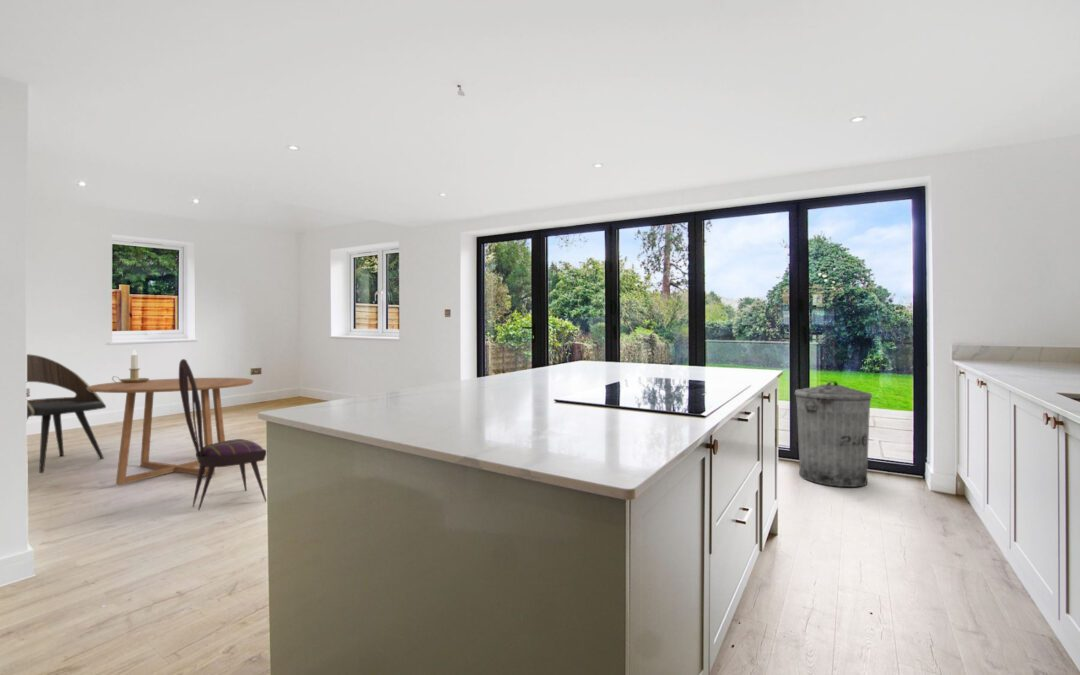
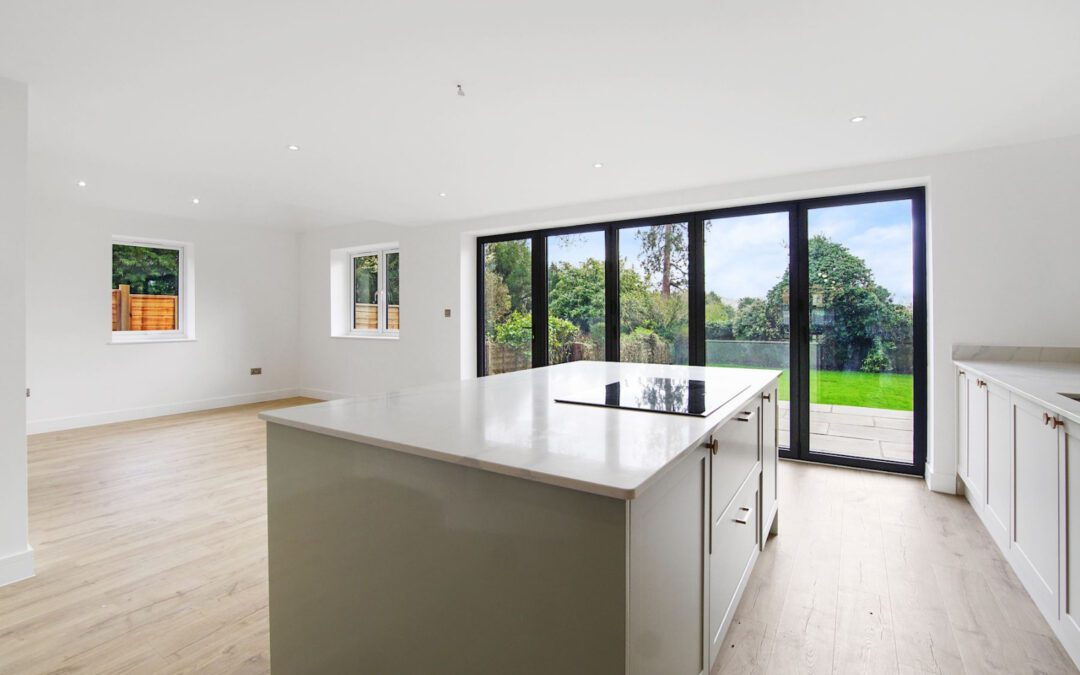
- trash can [793,381,874,488]
- dining table [87,377,254,486]
- dining chair [26,353,107,474]
- candlestick [111,348,150,383]
- dining chair [178,358,267,511]
